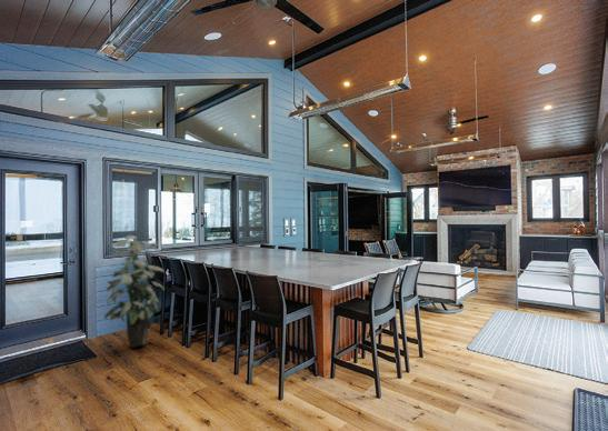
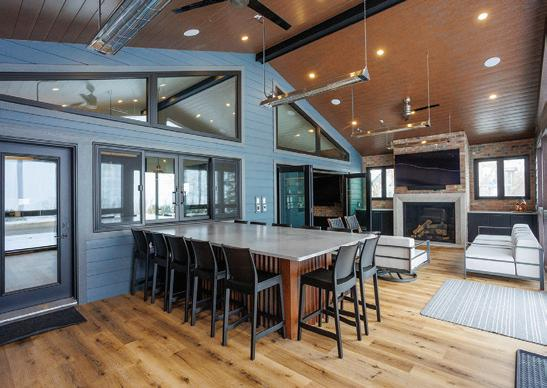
- indoor plant [103,234,166,349]
